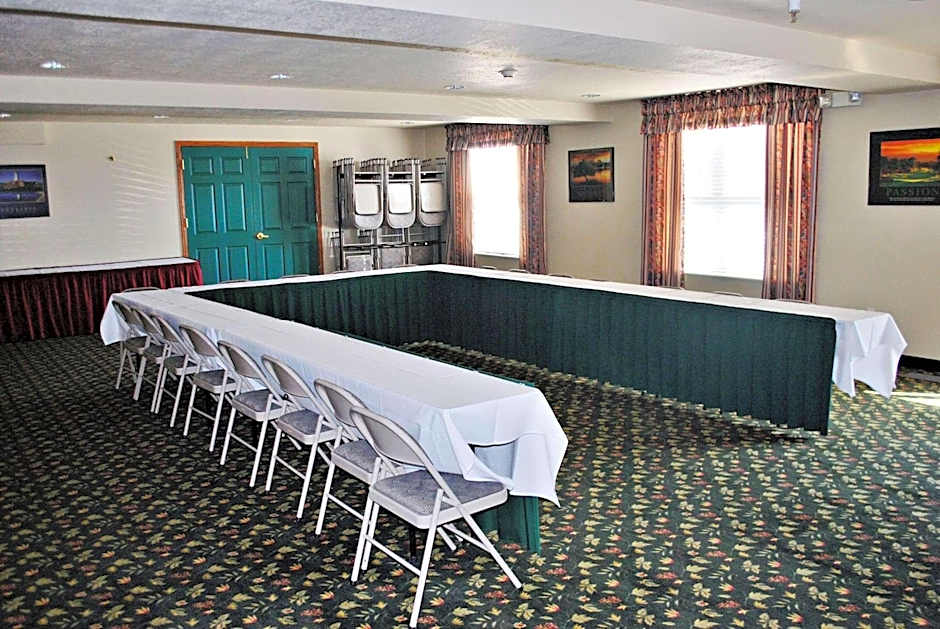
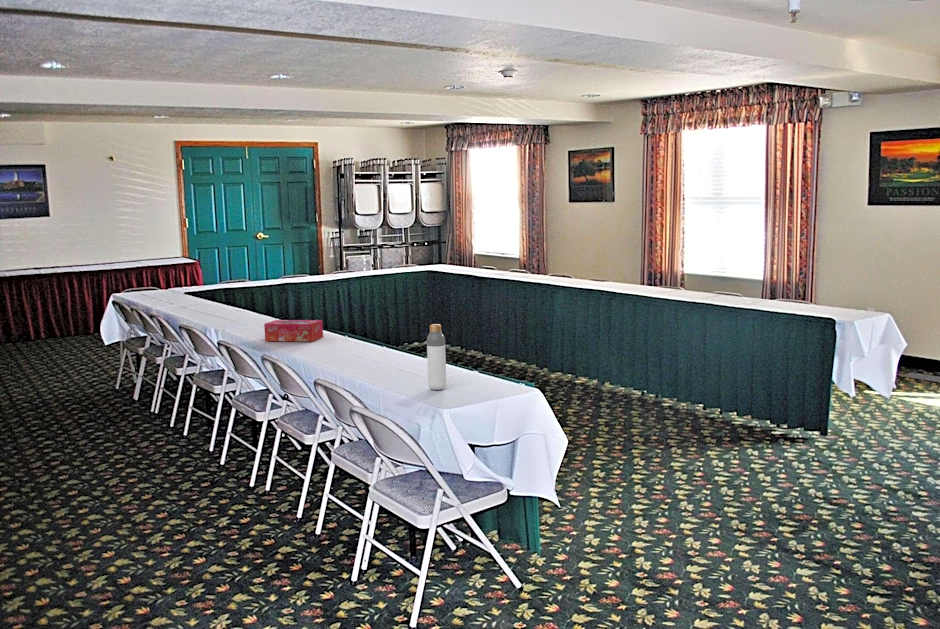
+ bottle [426,323,447,391]
+ tissue box [263,319,324,343]
